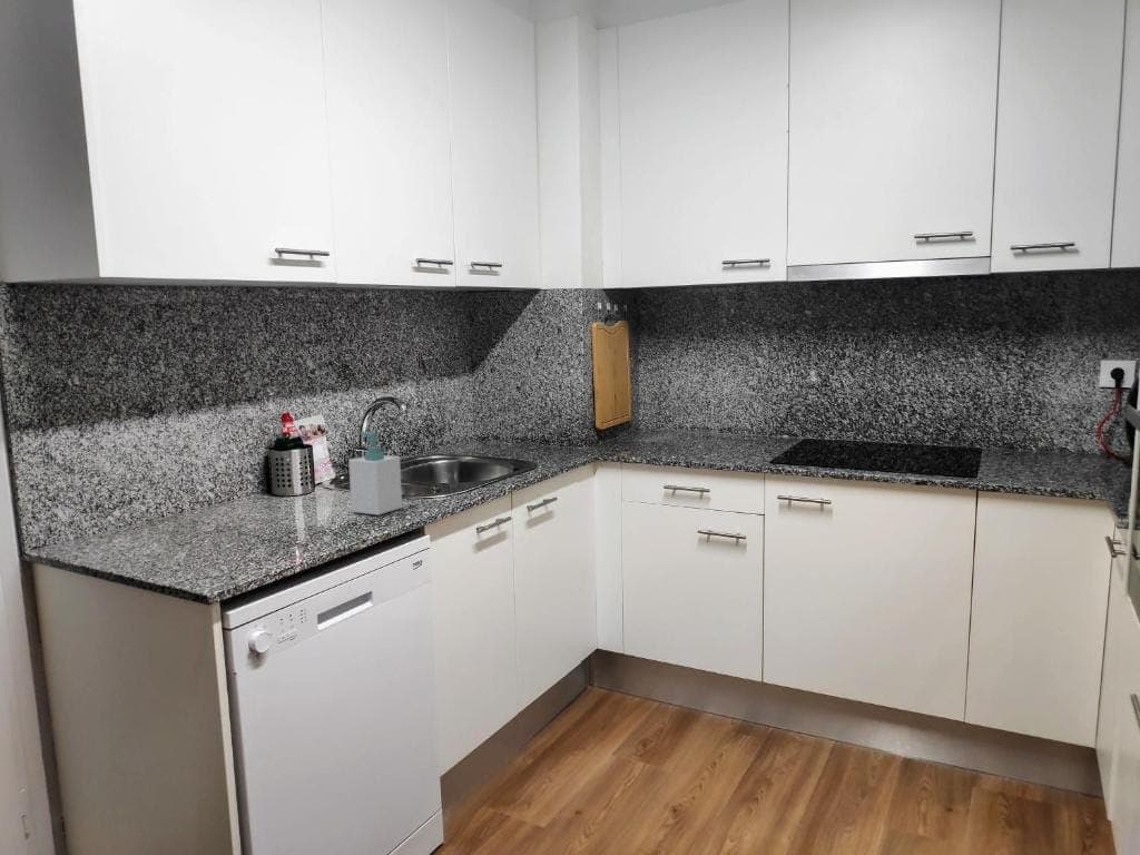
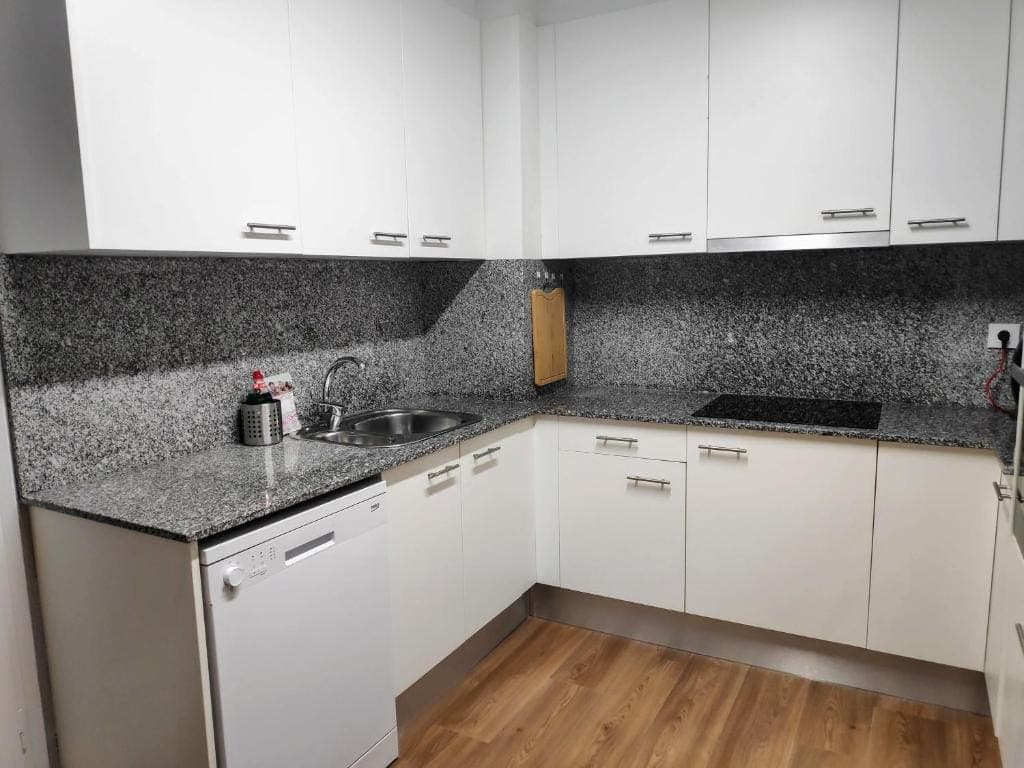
- soap bottle [347,431,403,517]
